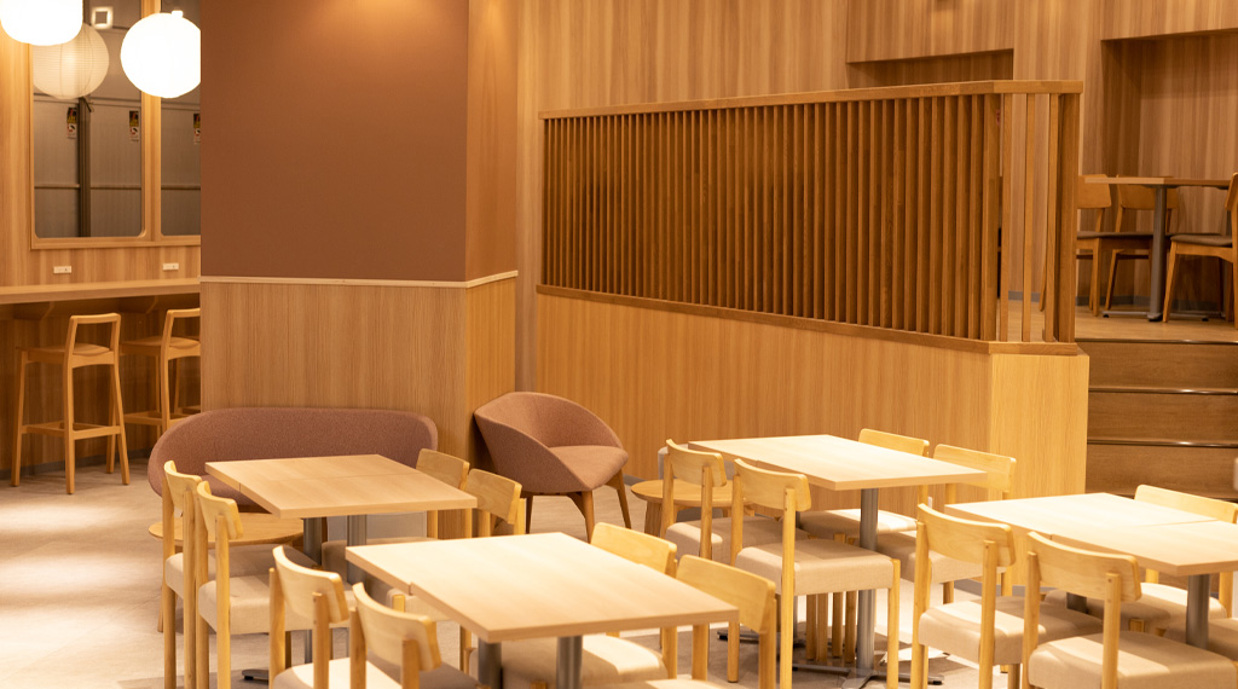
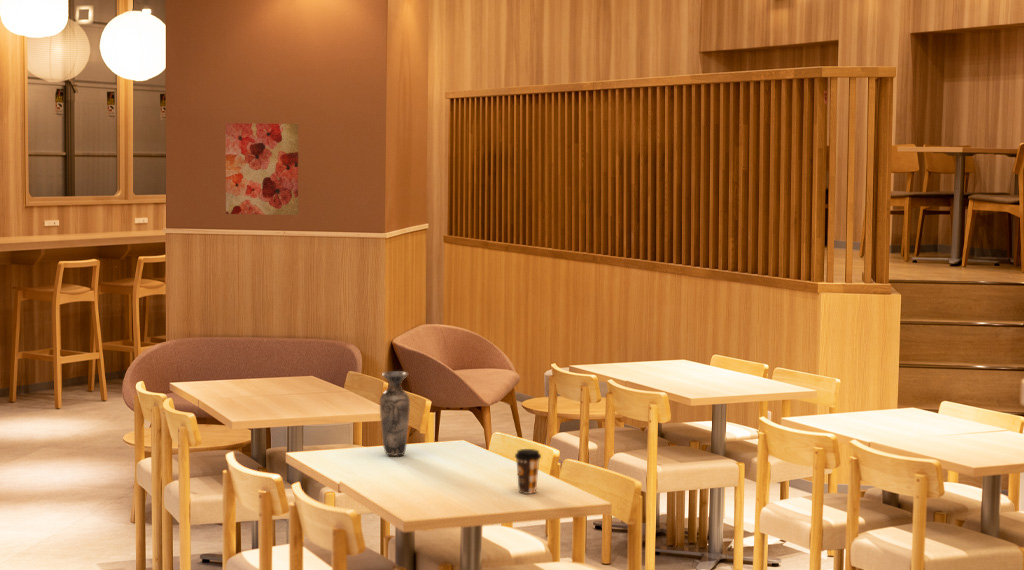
+ wall art [224,122,299,216]
+ vase [379,370,411,457]
+ coffee cup [514,448,542,495]
